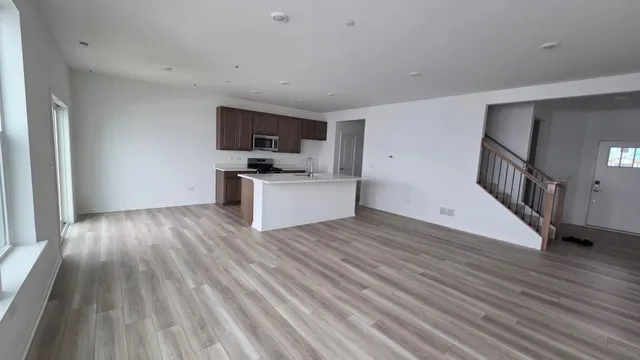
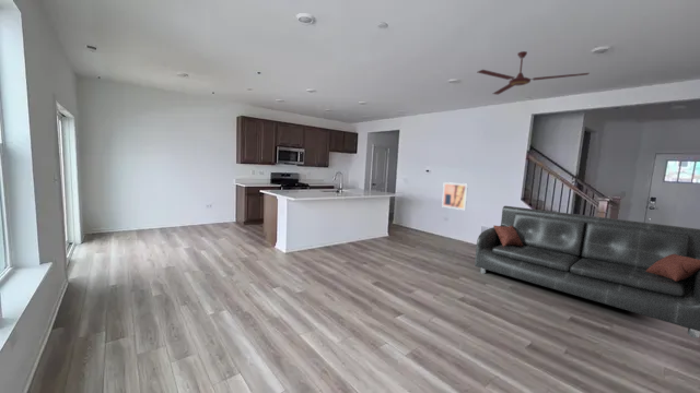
+ sofa [474,205,700,340]
+ ceiling fan [477,50,591,95]
+ wall art [441,181,469,211]
